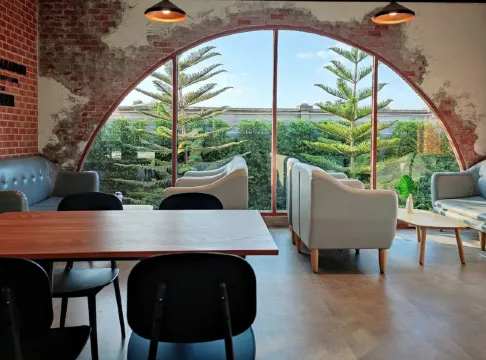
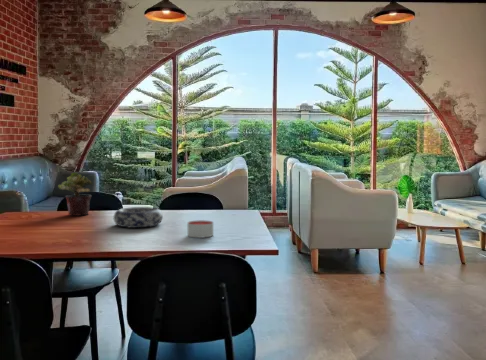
+ decorative bowl [112,206,164,229]
+ potted plant [57,172,94,217]
+ candle [187,219,214,239]
